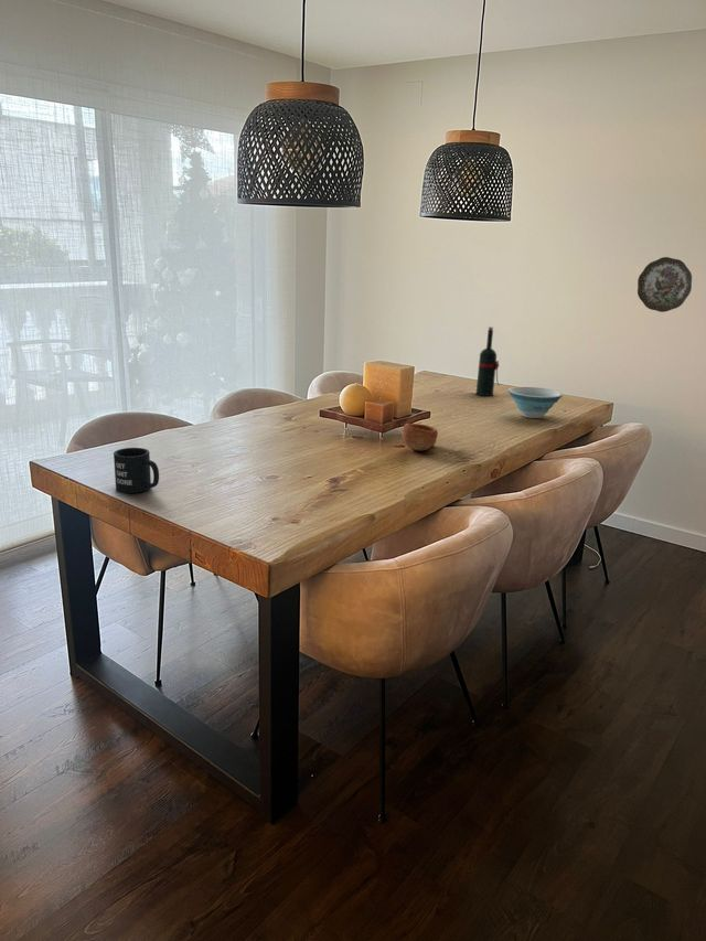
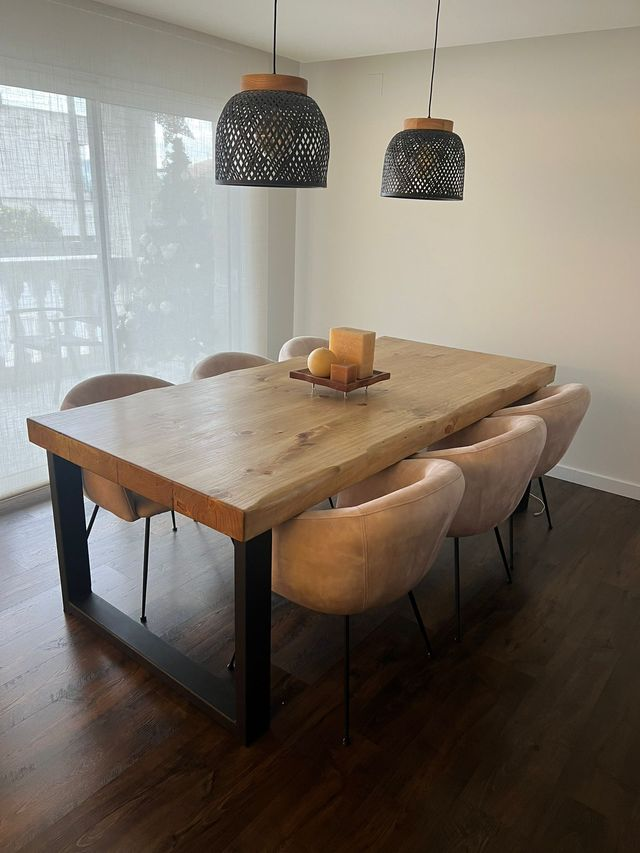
- mug [113,447,160,494]
- wine bottle [475,325,500,397]
- cup [402,423,439,452]
- decorative plate [637,256,693,313]
- bowl [506,386,564,419]
